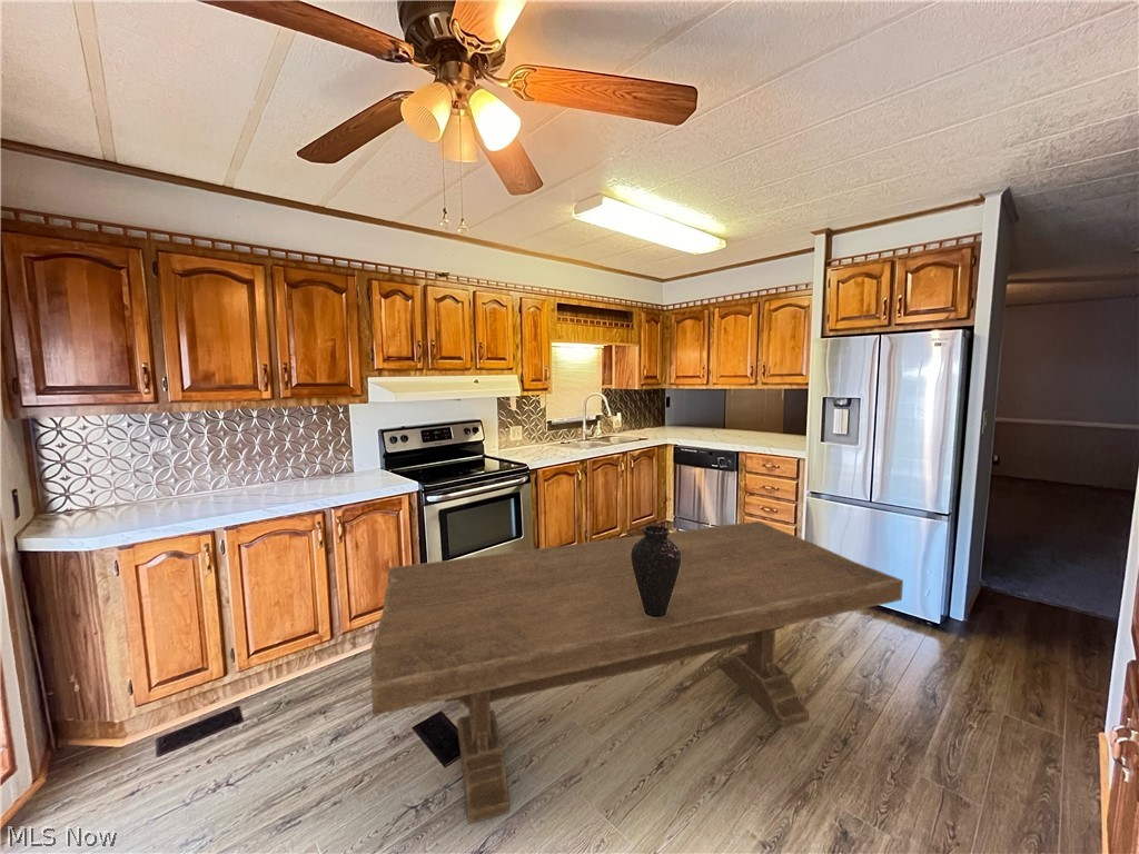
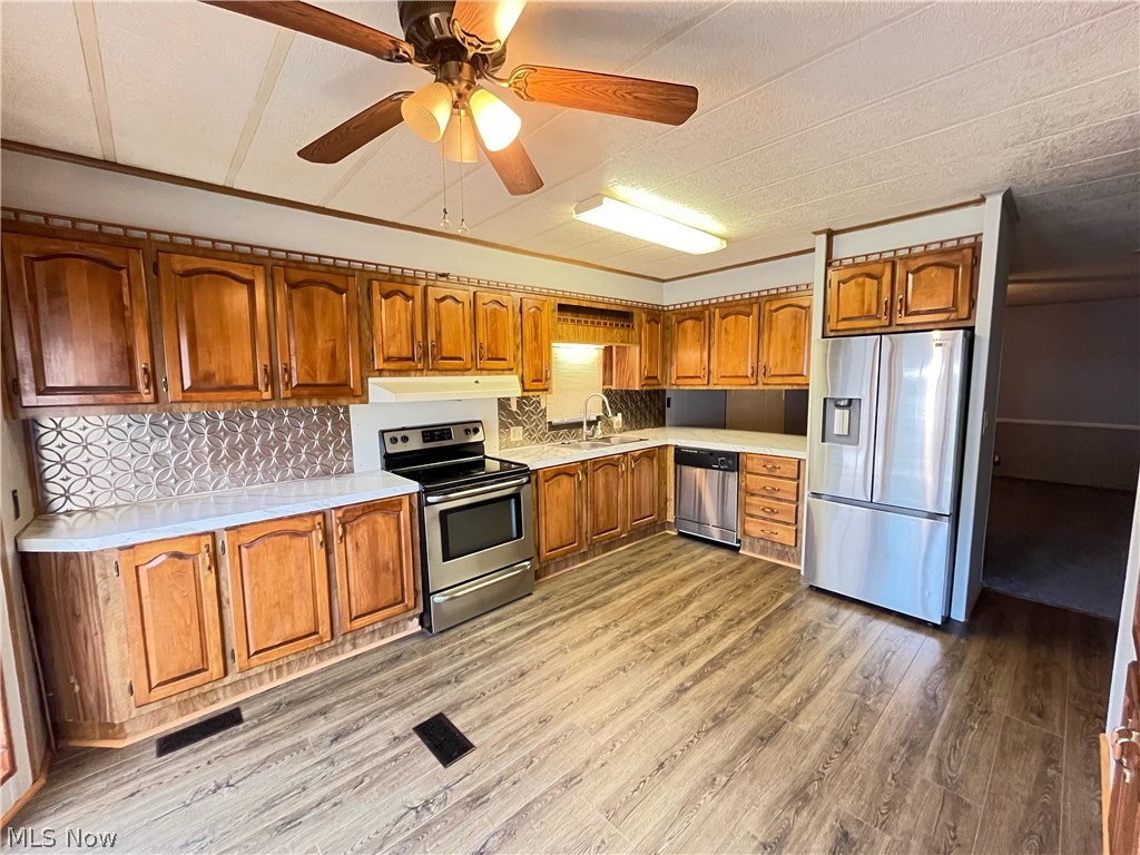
- vase [631,525,681,617]
- dining table [370,520,904,825]
